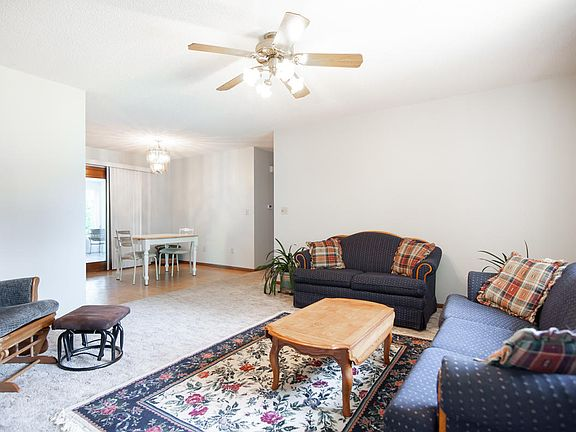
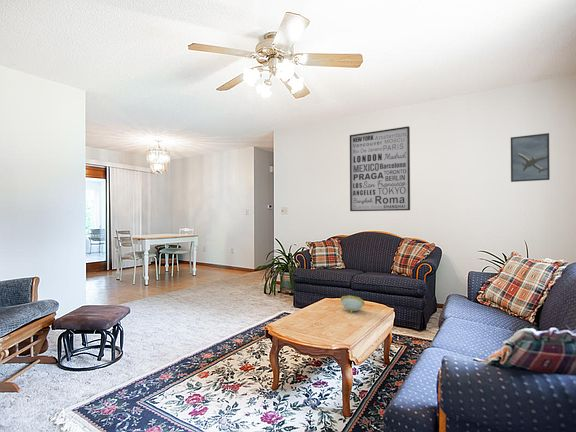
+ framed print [510,132,551,183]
+ wall art [349,125,411,212]
+ decorative bowl [340,294,365,314]
